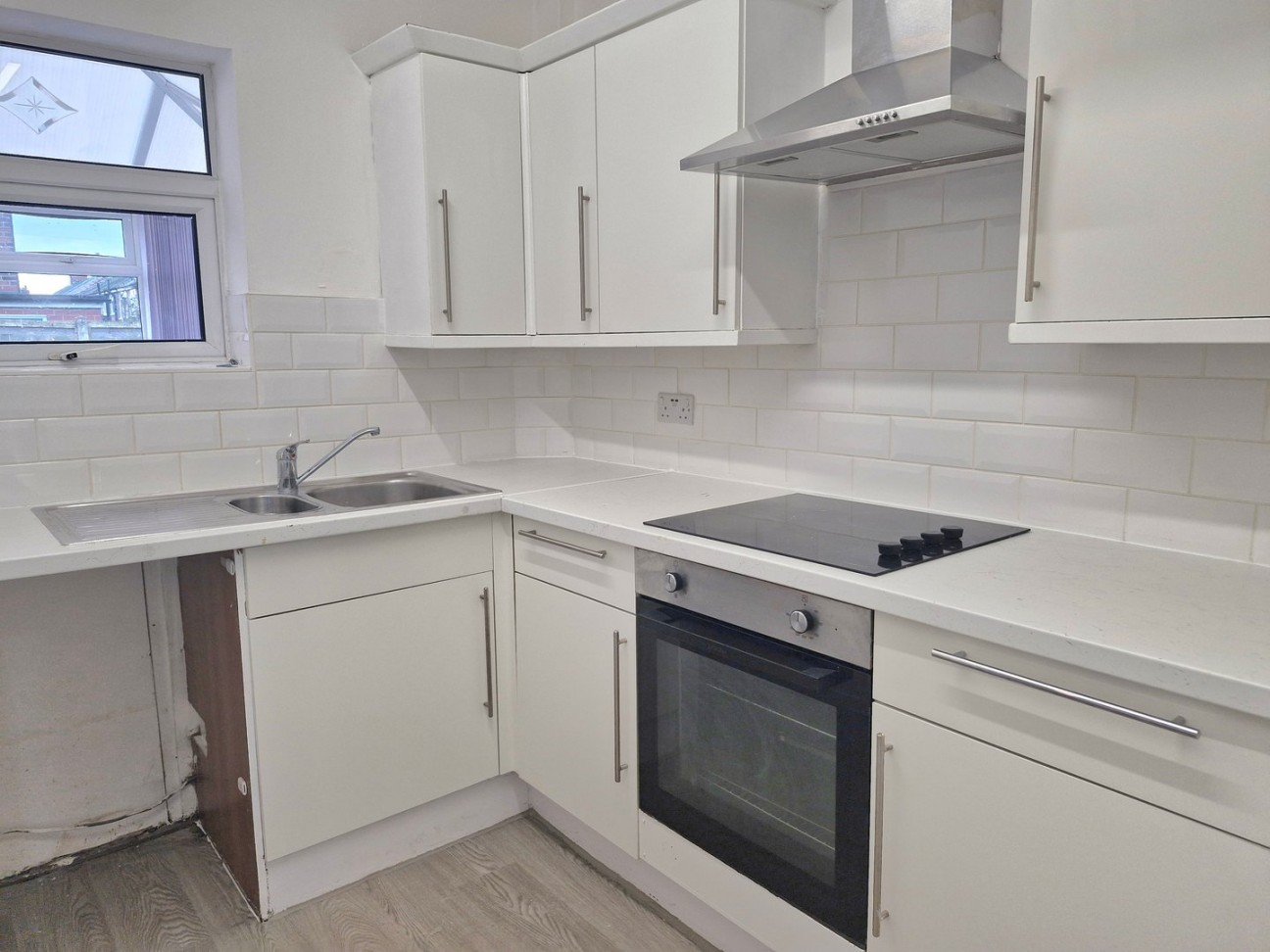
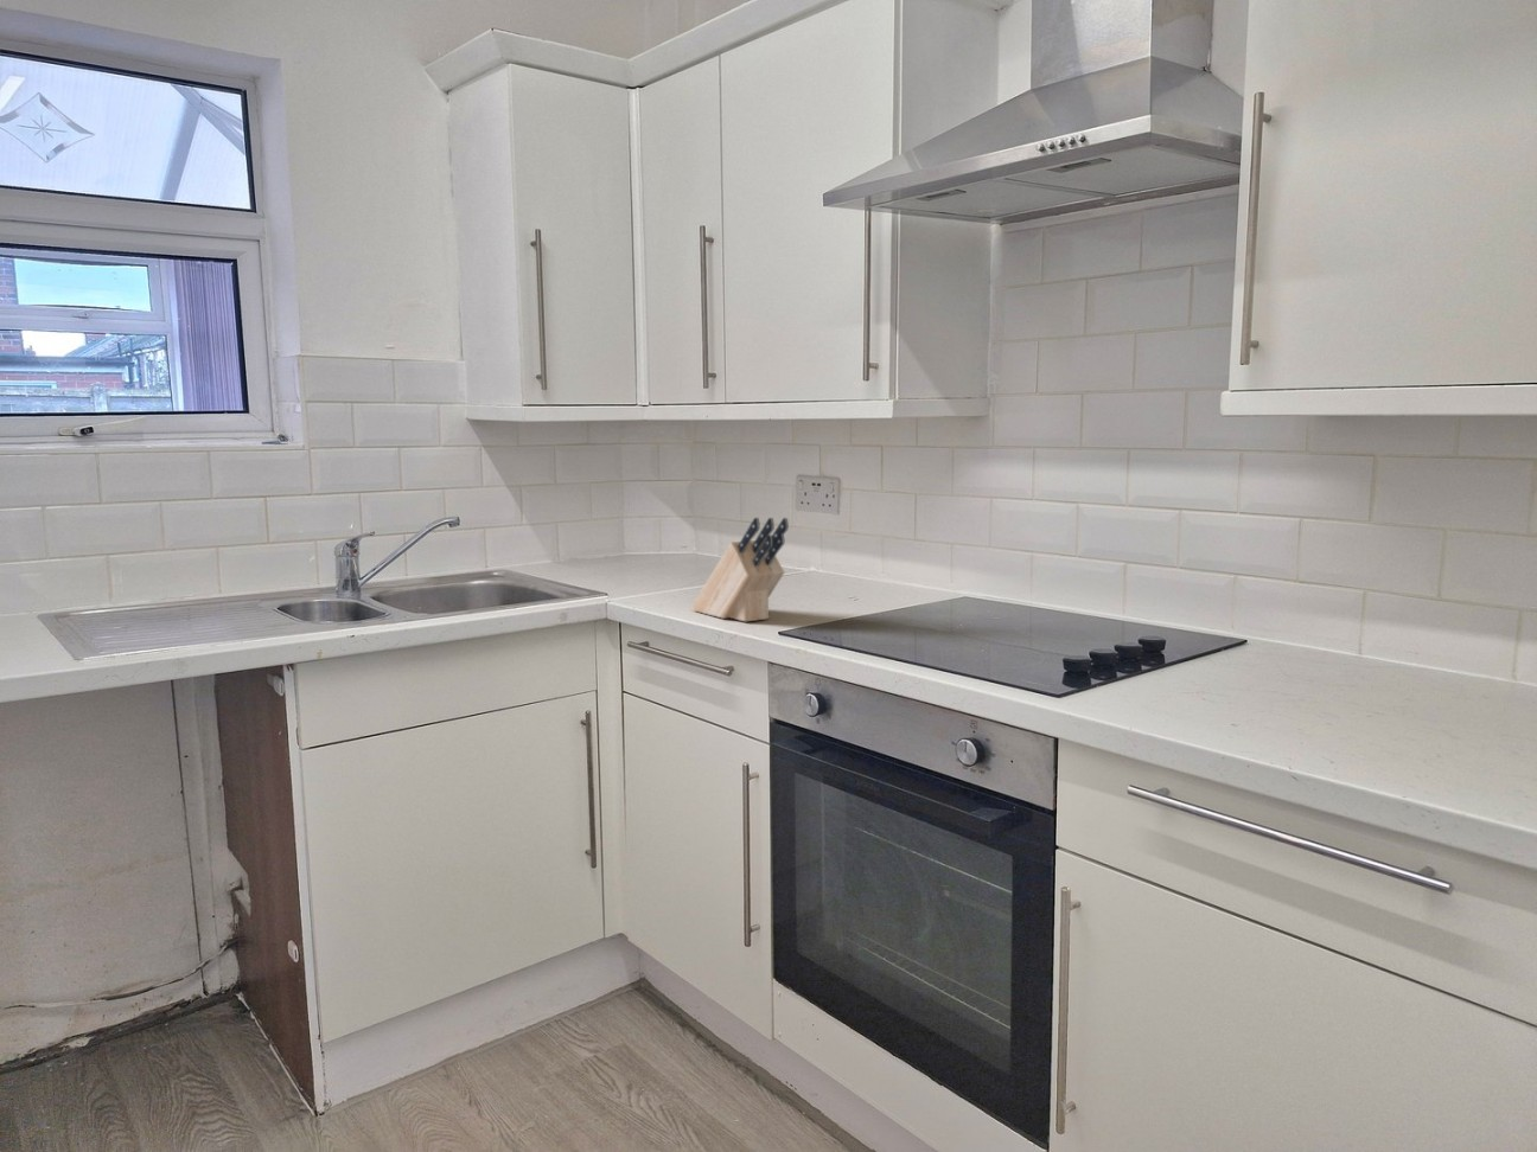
+ knife block [690,517,790,623]
